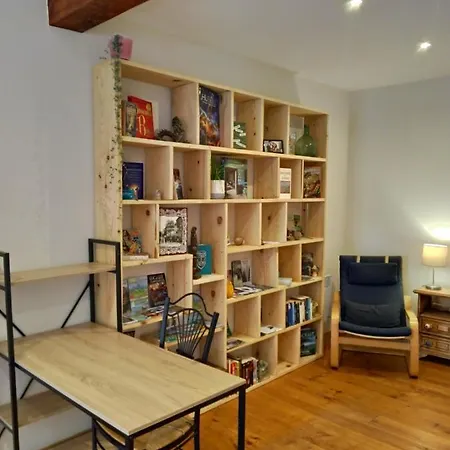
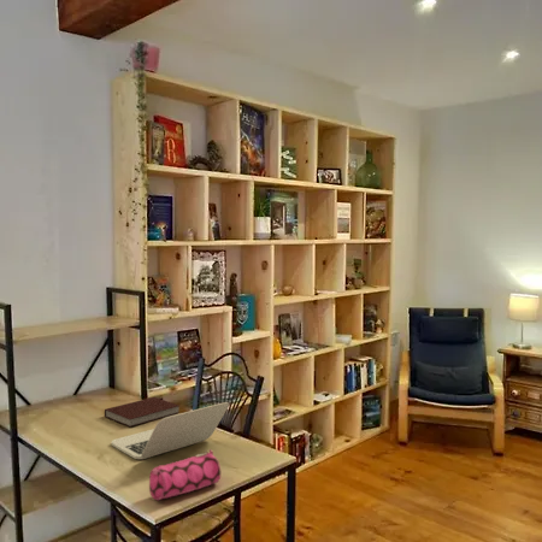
+ notebook [104,396,181,428]
+ laptop [111,401,230,460]
+ pencil case [148,448,222,501]
